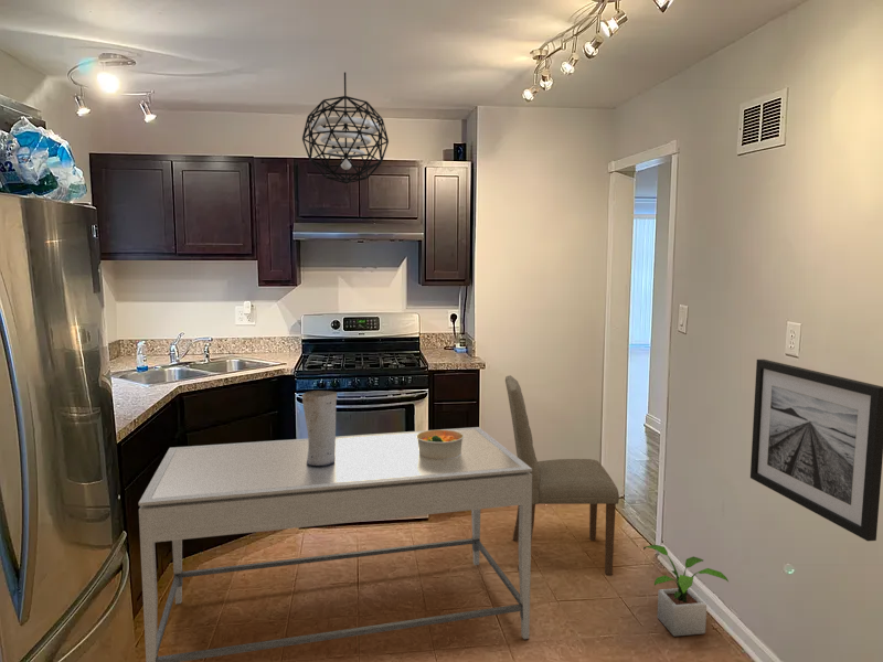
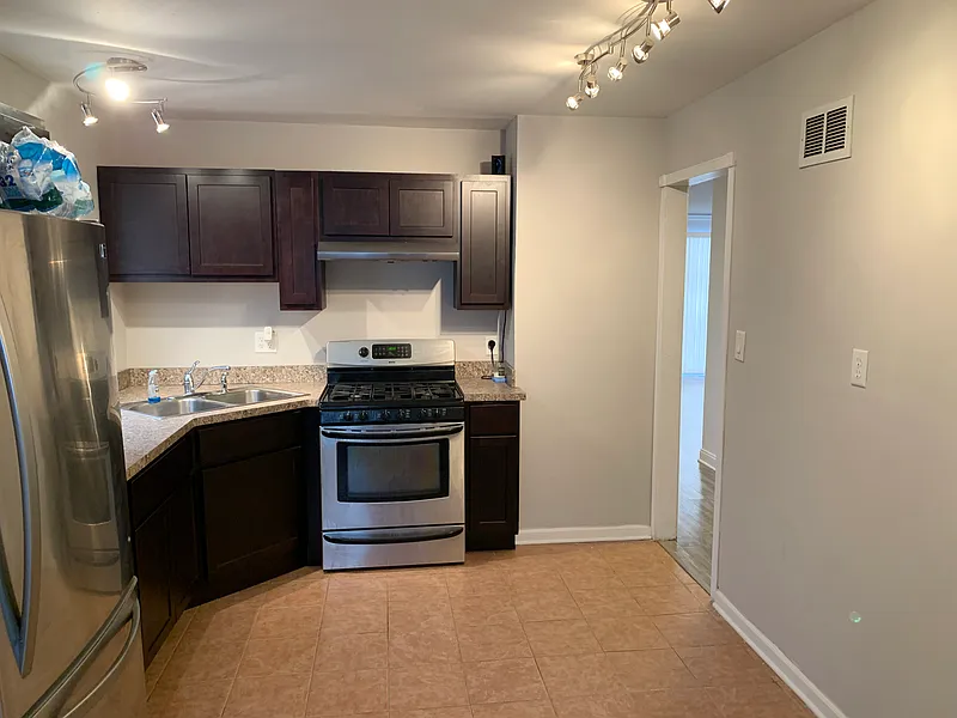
- vase [301,389,338,466]
- bowl [416,429,464,459]
- potted plant [642,544,730,638]
- pendant light [301,72,390,184]
- wall art [749,359,883,542]
- dining table [137,426,532,662]
- dining chair [504,374,620,576]
